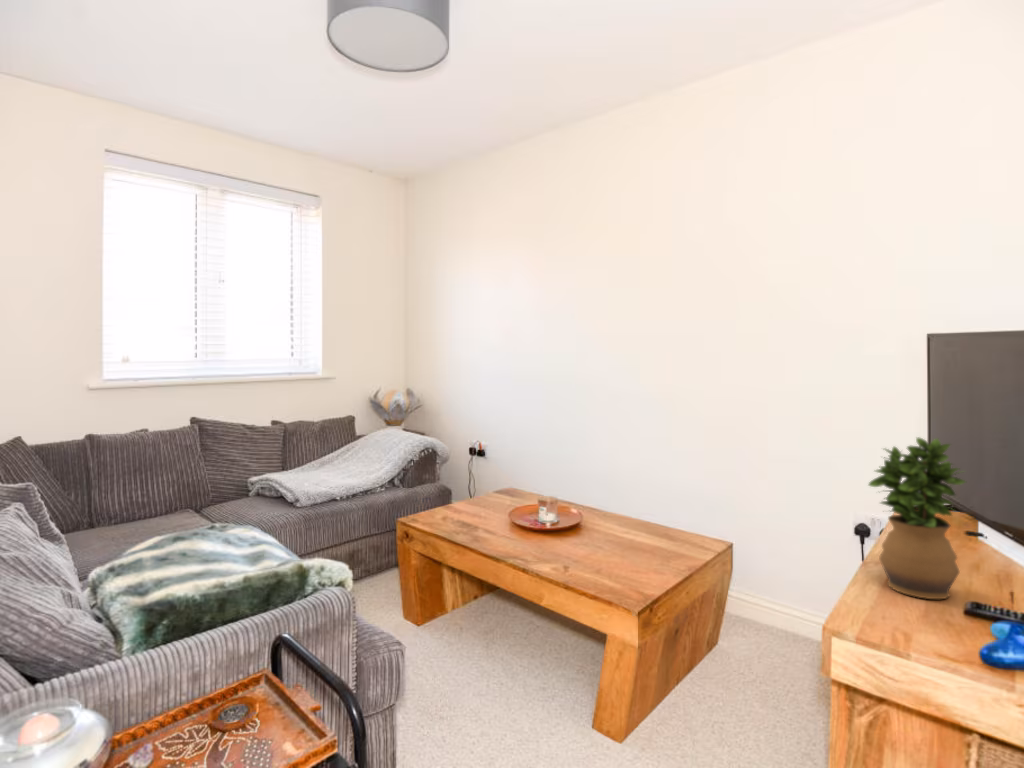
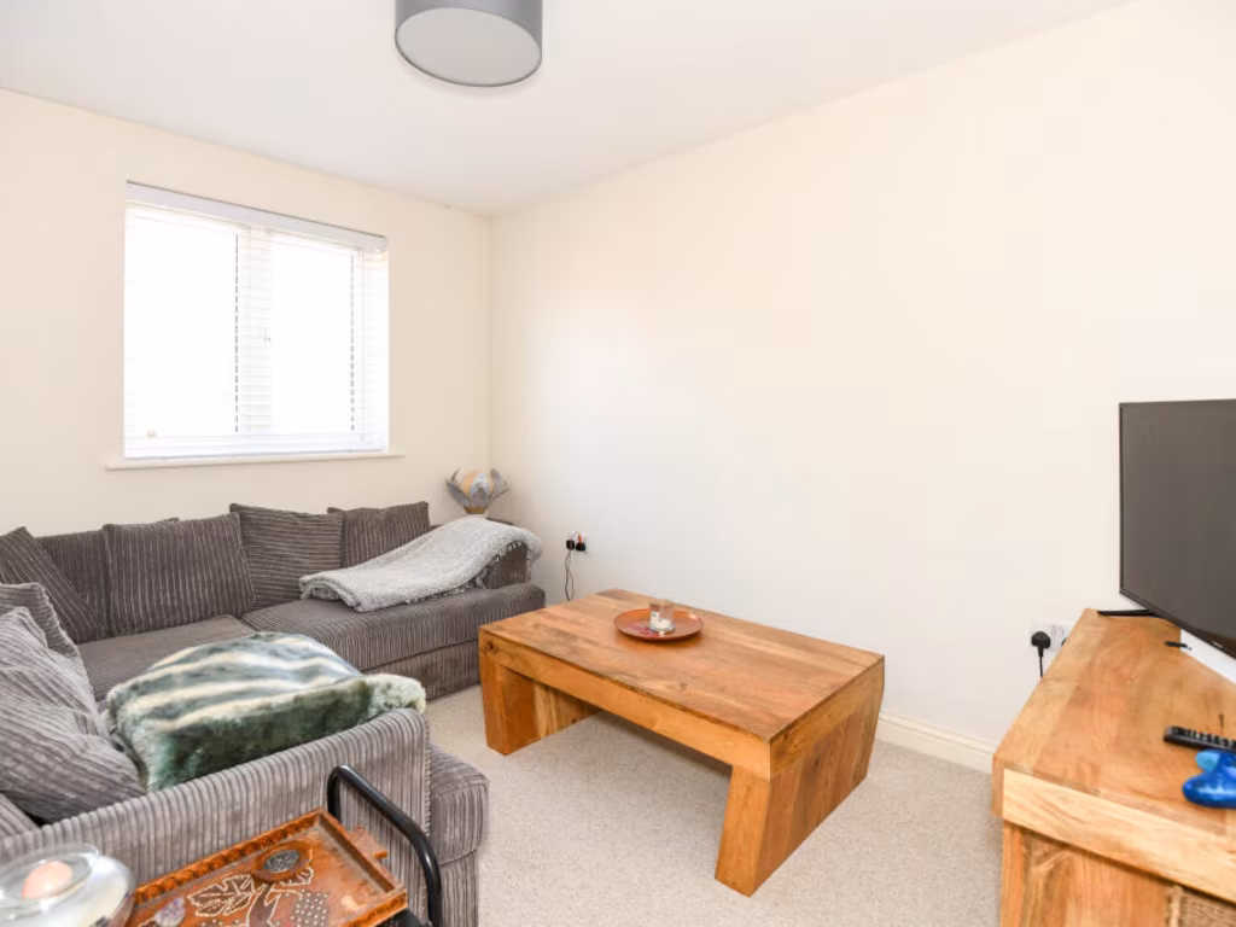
- potted plant [867,436,968,600]
